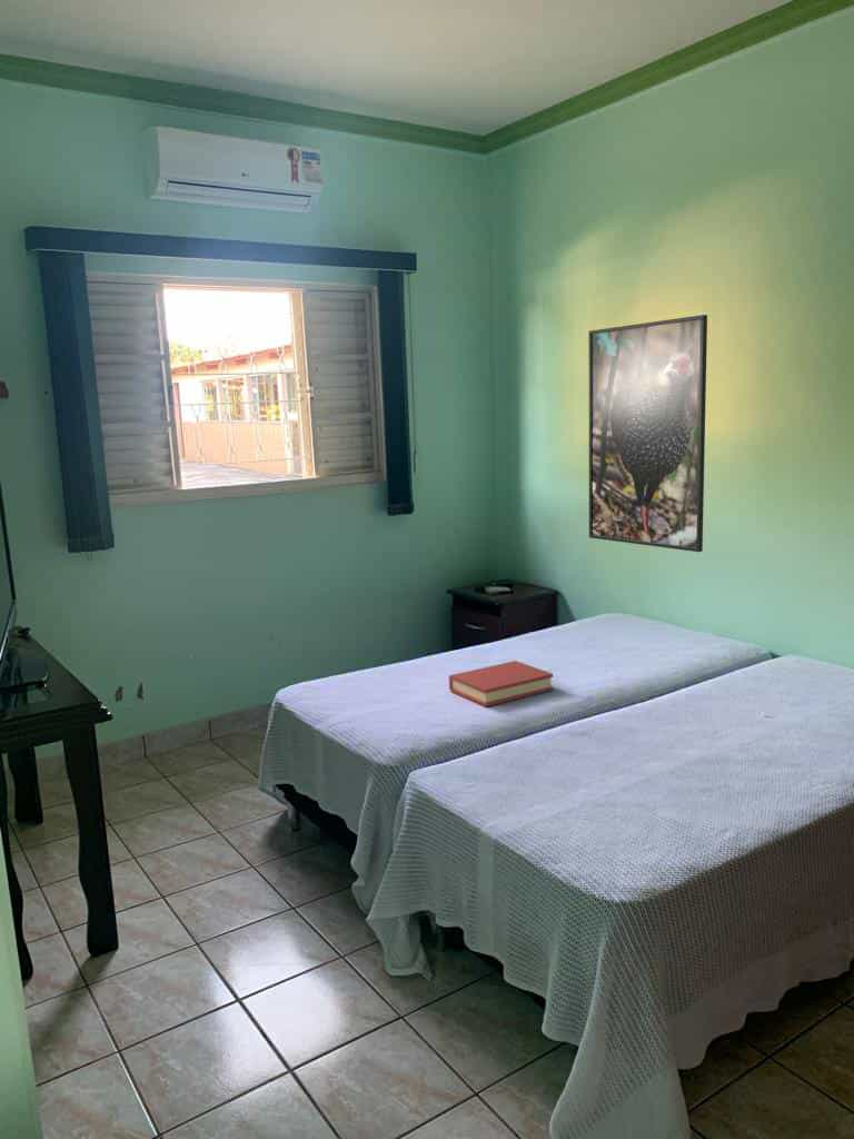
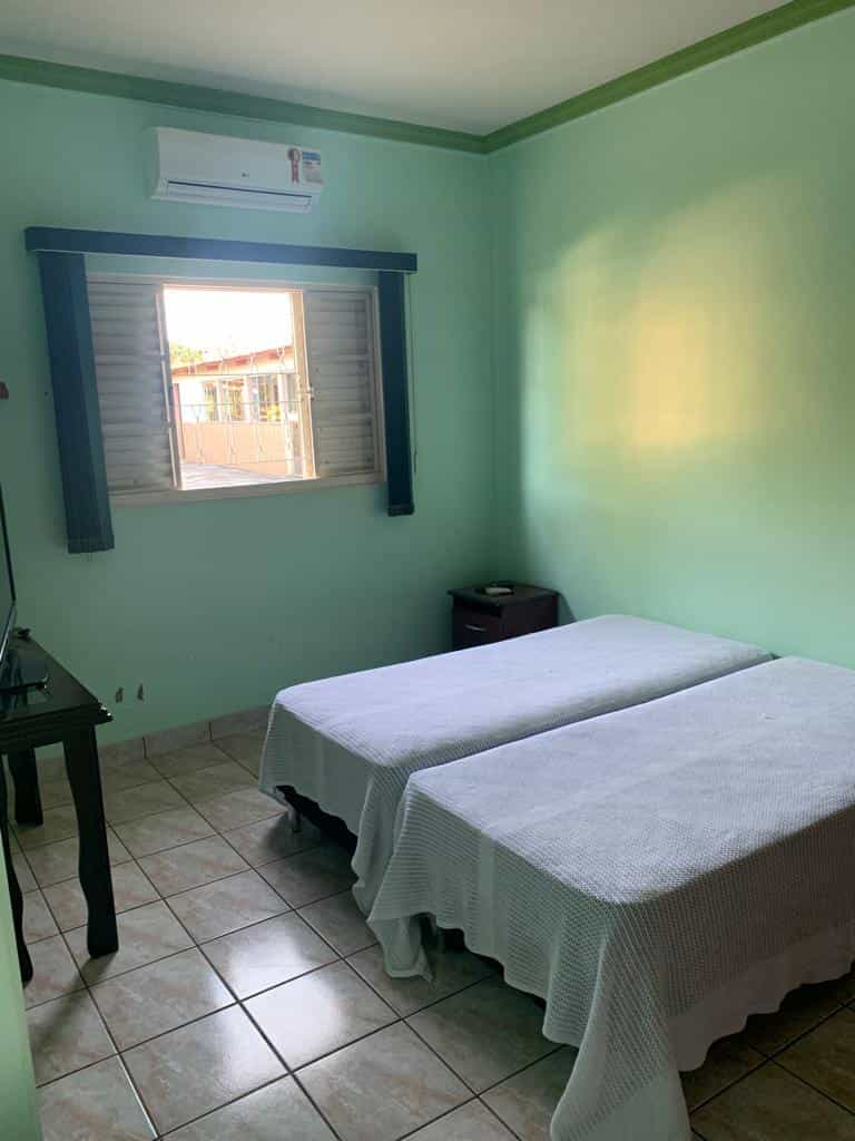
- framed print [587,314,708,553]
- hardback book [448,660,555,709]
